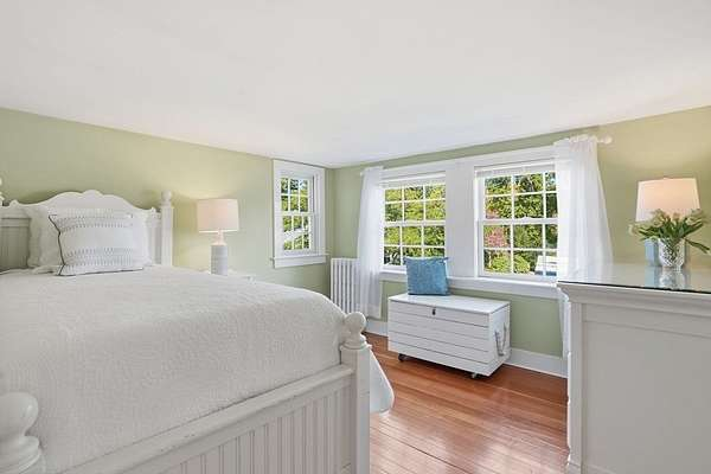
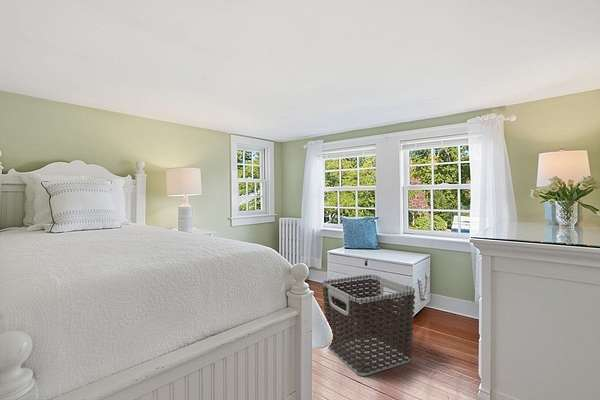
+ clothes hamper [321,274,416,377]
